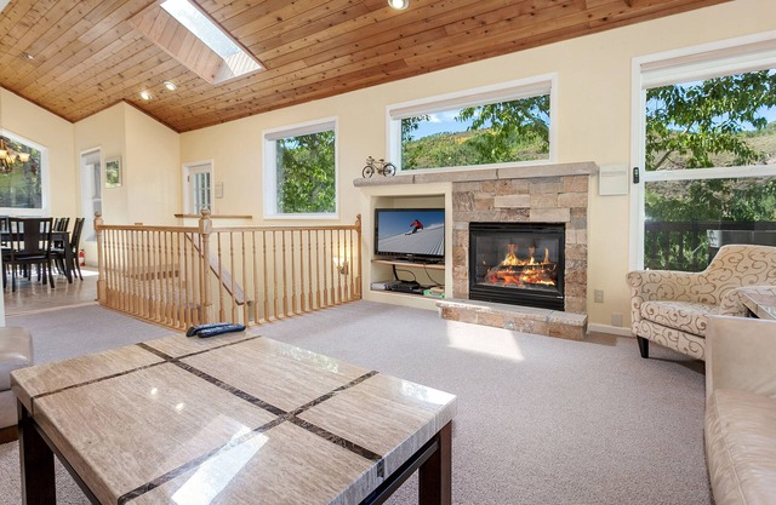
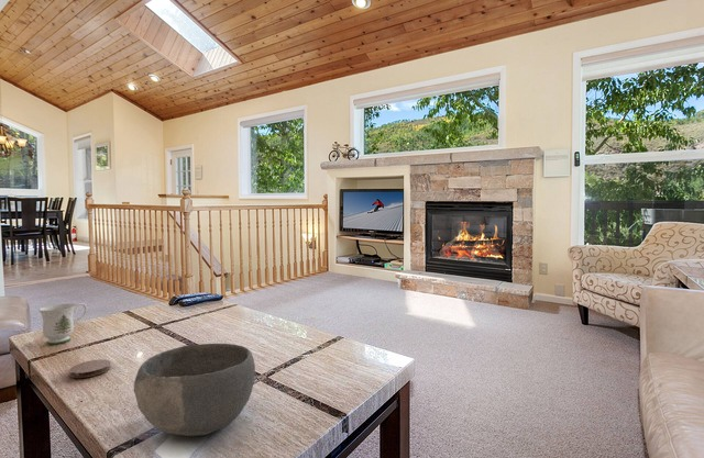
+ coaster [68,358,112,379]
+ bowl [132,343,256,437]
+ mug [38,302,88,345]
